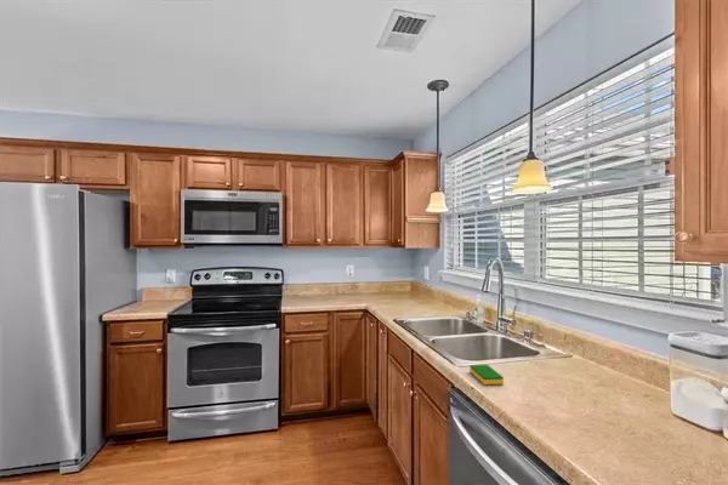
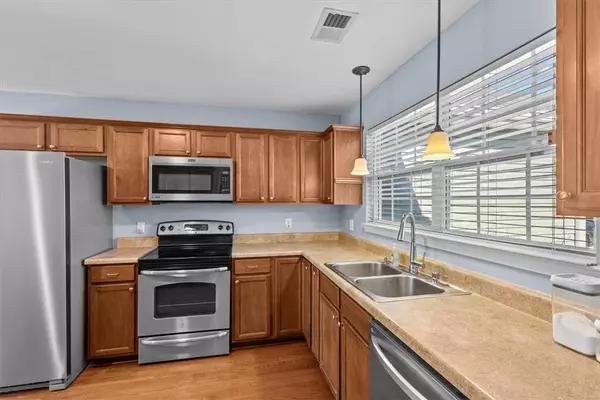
- dish sponge [468,364,505,386]
